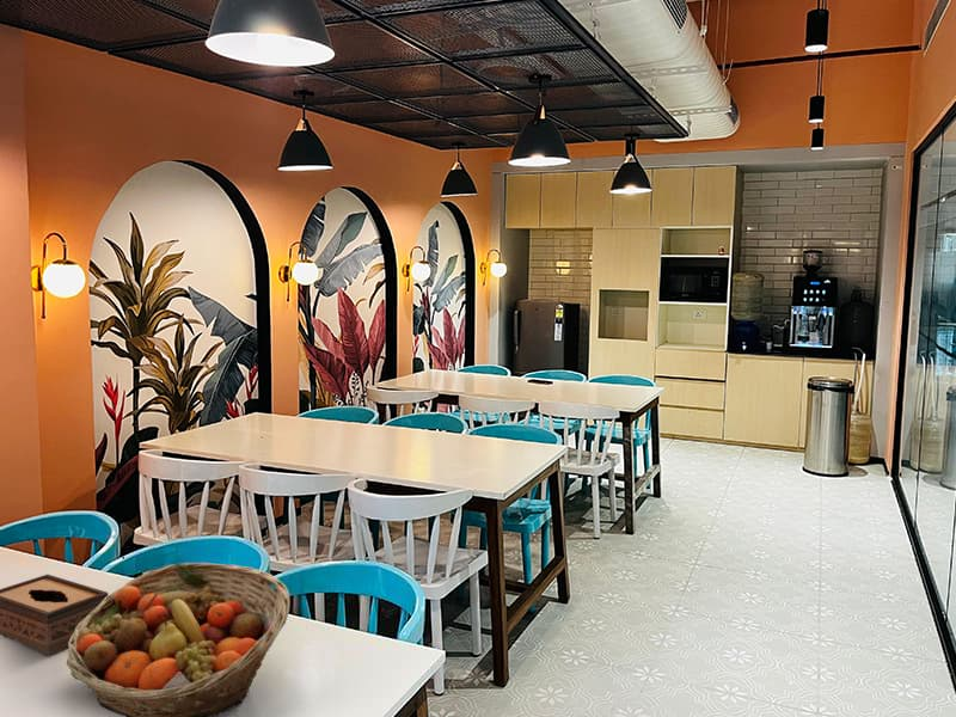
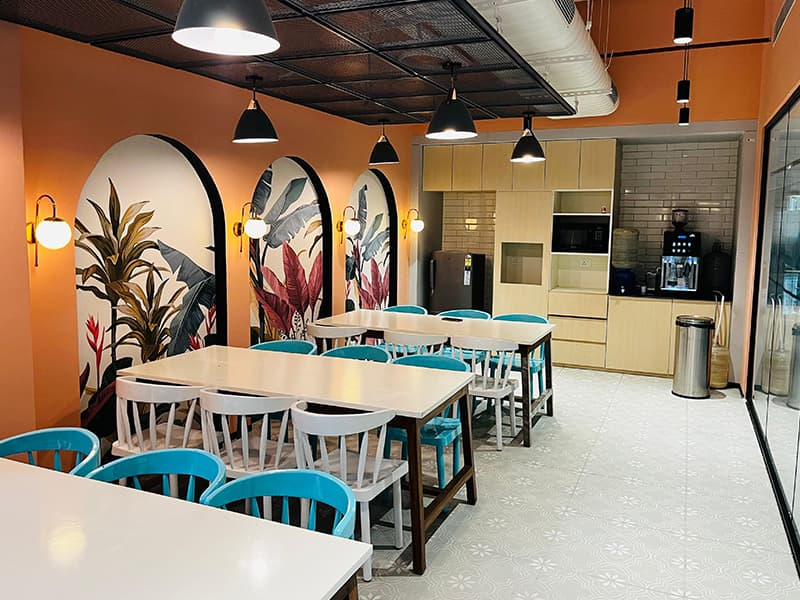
- tissue box [0,574,109,656]
- fruit basket [66,562,292,717]
